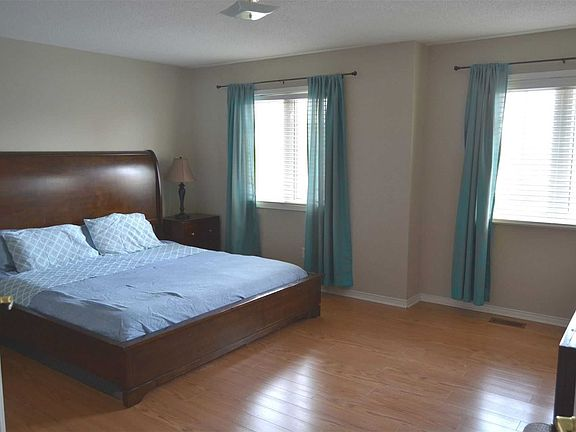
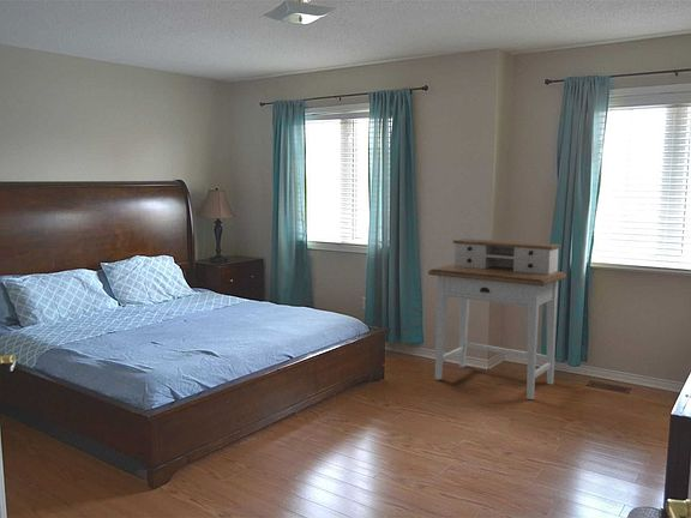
+ desk [427,237,567,400]
